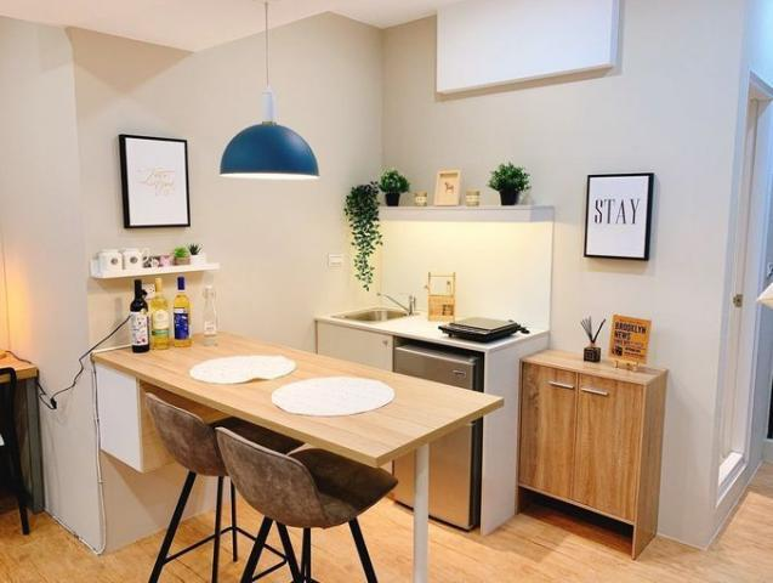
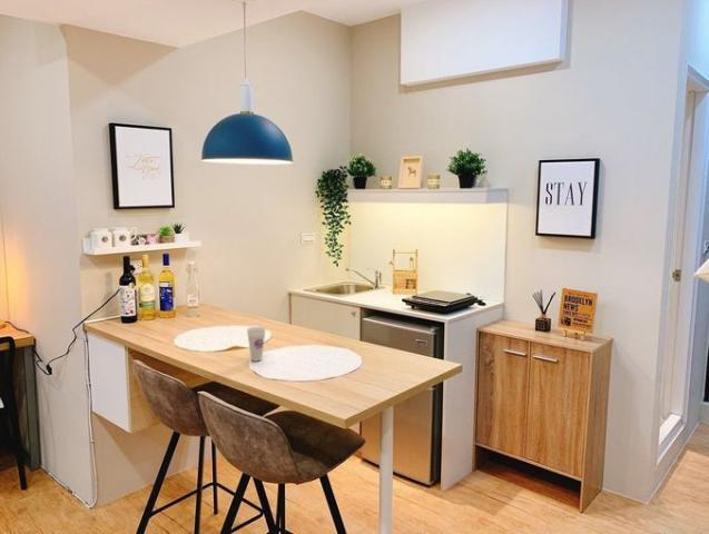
+ cup [246,326,267,363]
